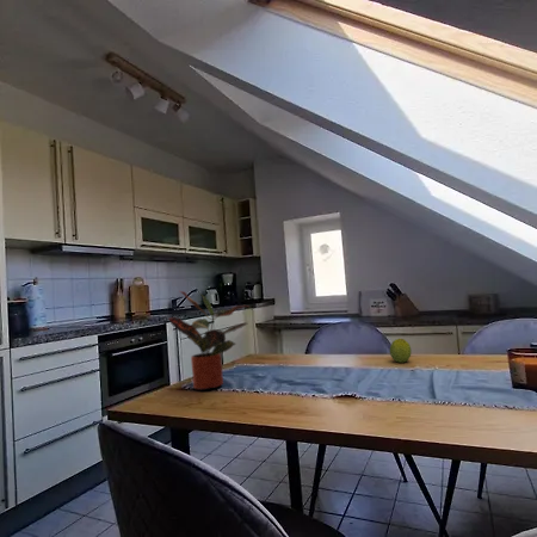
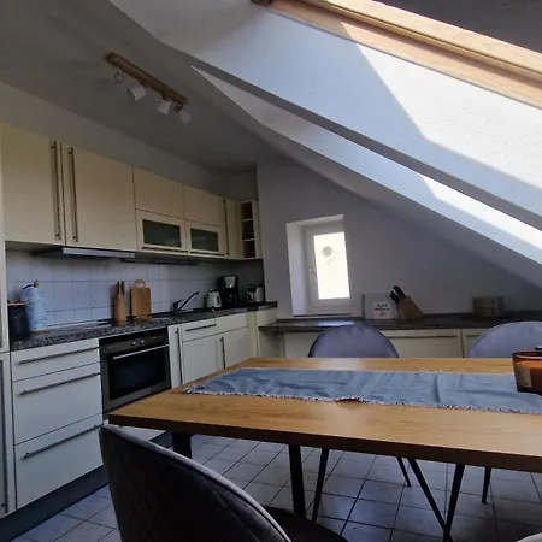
- potted plant [168,290,249,391]
- fruit [389,338,413,364]
